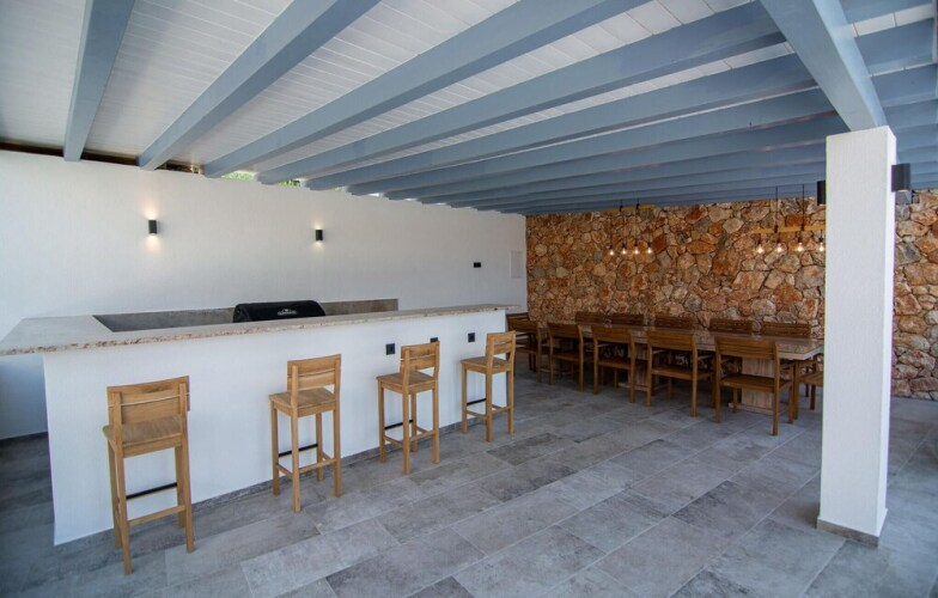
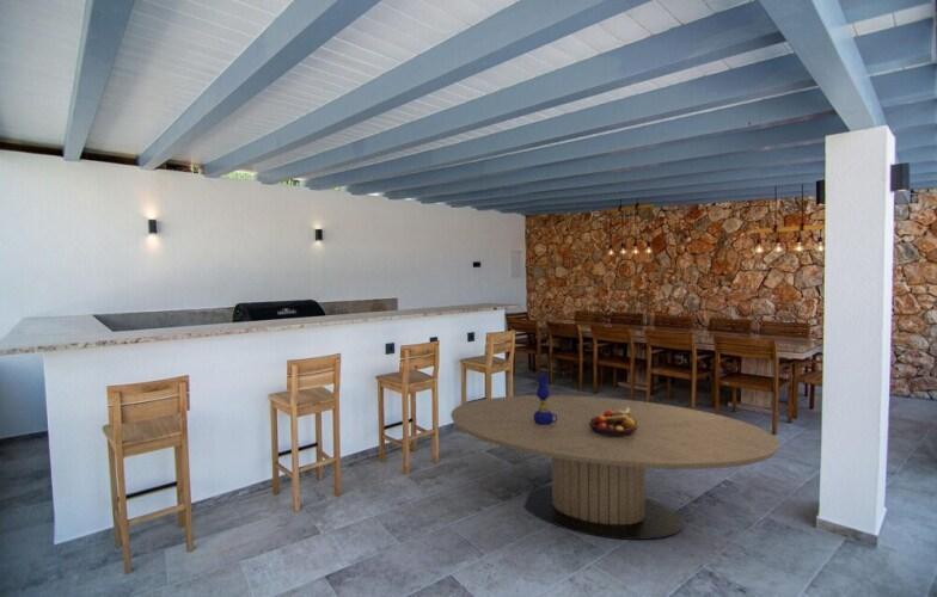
+ oil lamp [533,375,557,425]
+ fruit bowl [589,407,638,437]
+ dining table [449,394,780,541]
